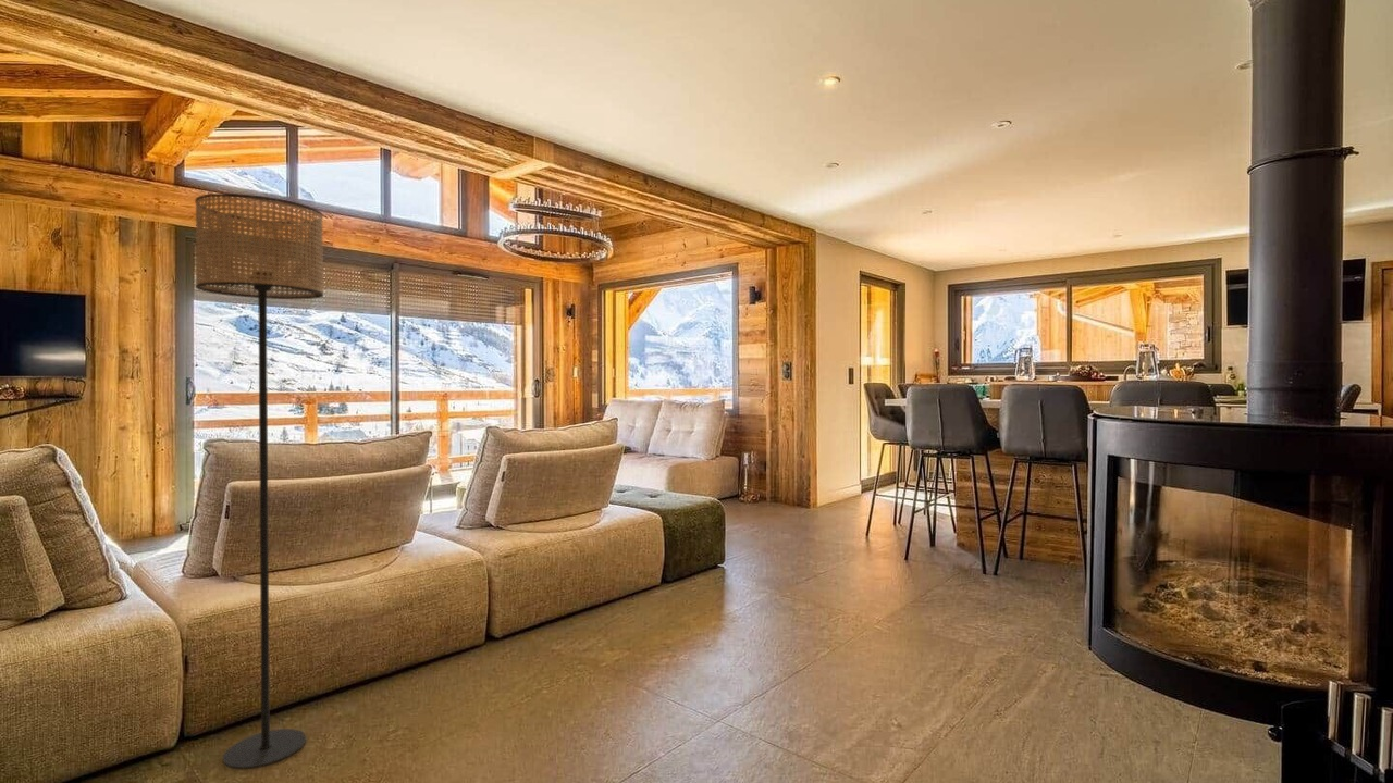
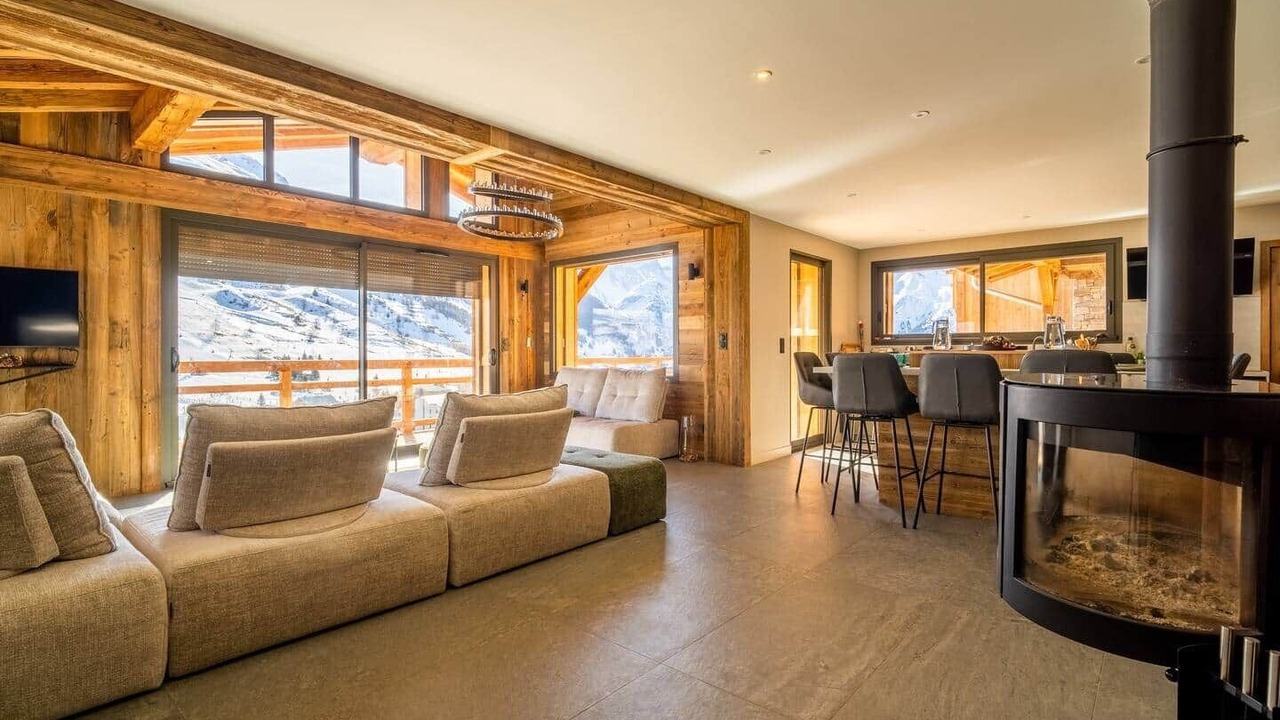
- floor lamp [194,192,324,770]
